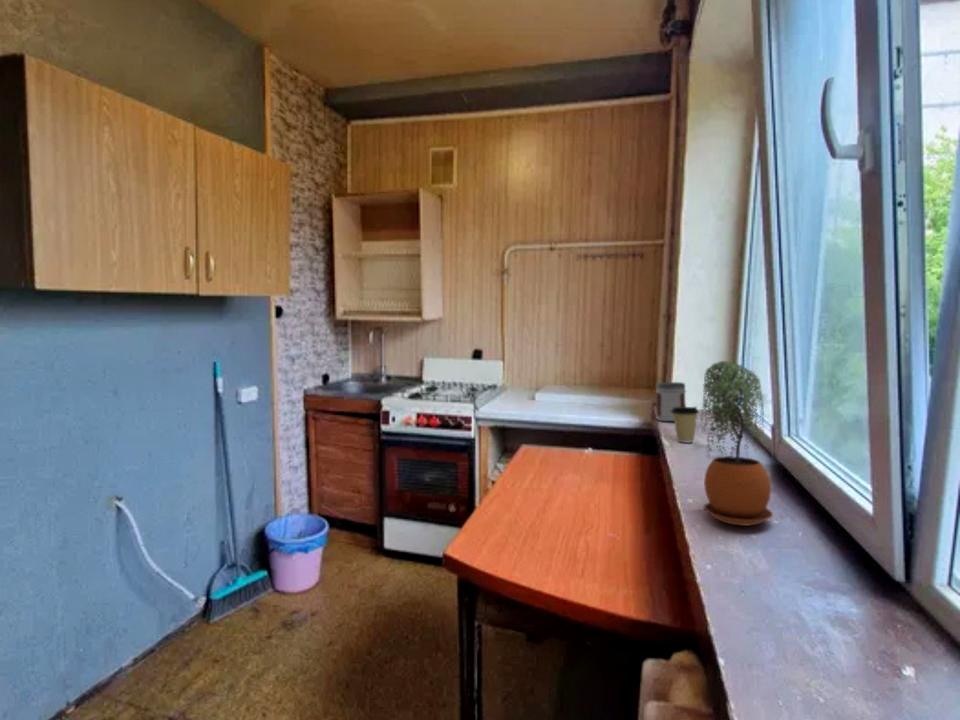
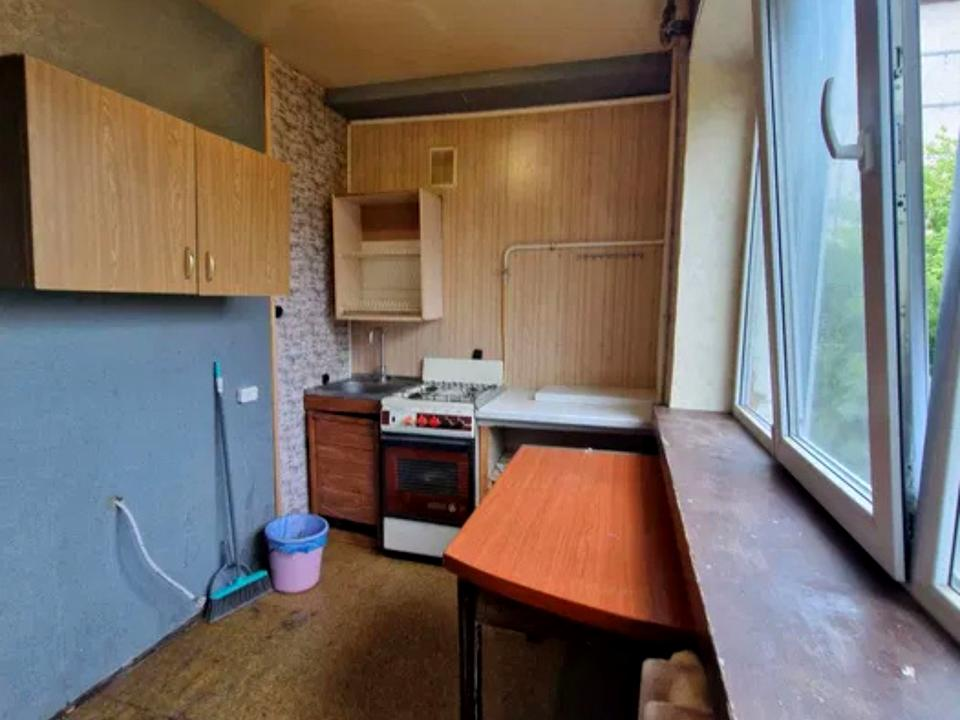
- potted plant [700,360,774,527]
- coffee cup [671,406,700,444]
- jar [654,381,687,422]
